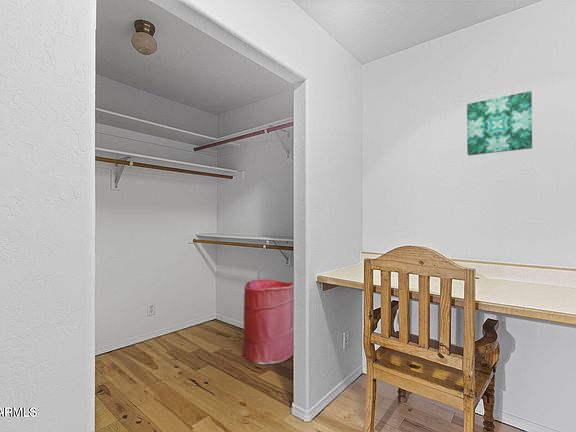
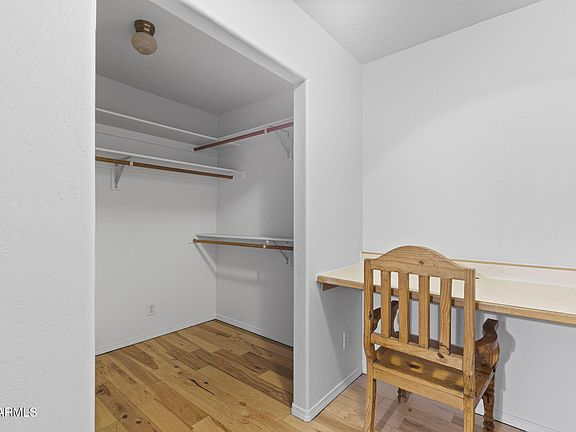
- laundry hamper [242,278,294,365]
- wall art [466,90,533,156]
